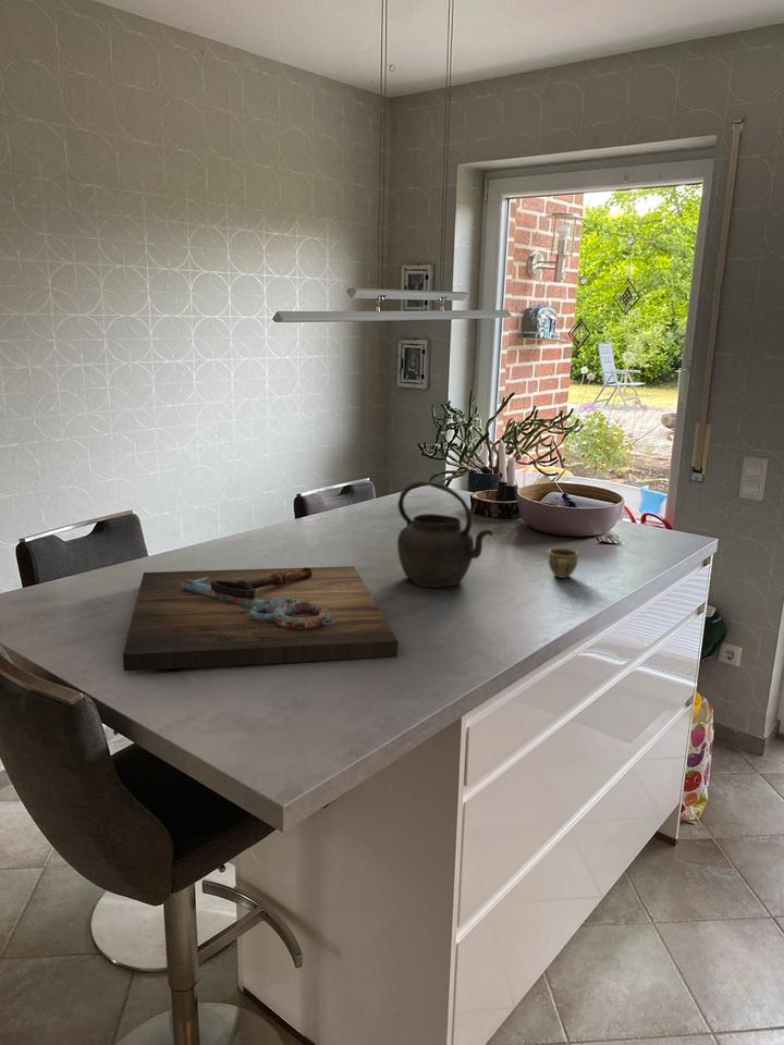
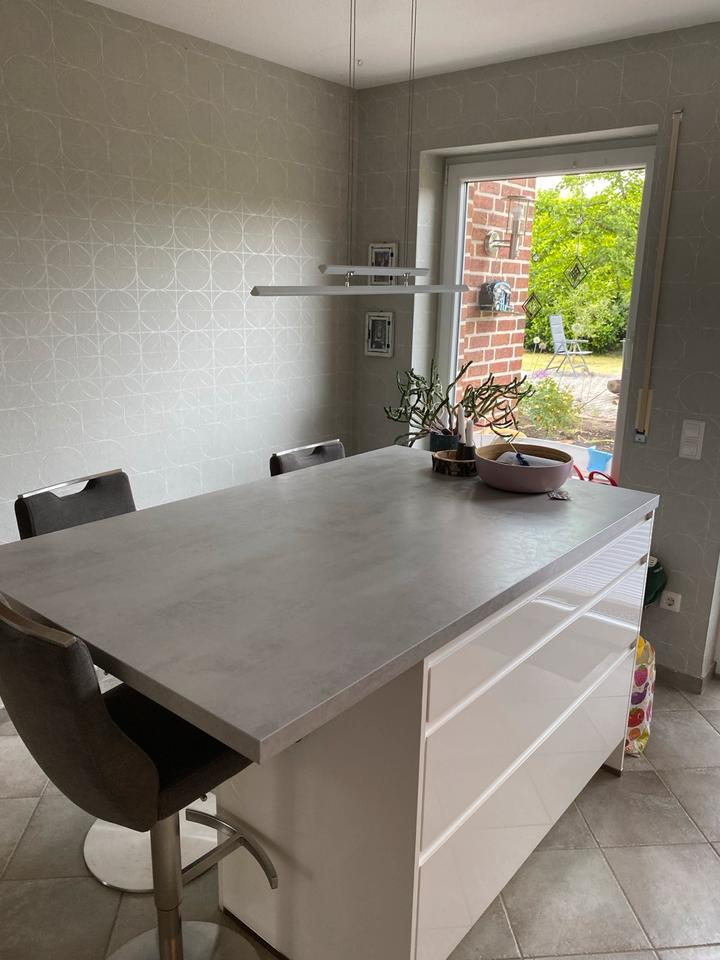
- cup [548,548,579,579]
- cutting board [122,565,399,672]
- kettle [396,480,494,589]
